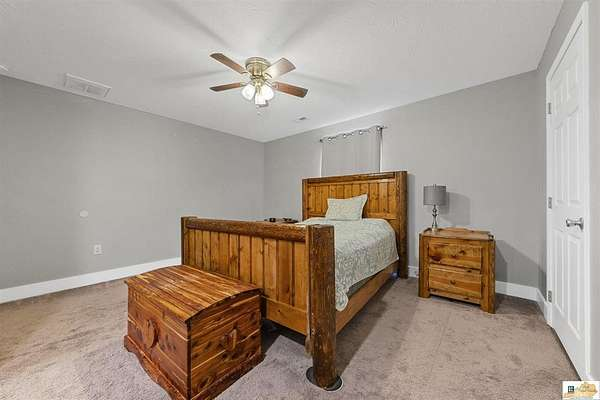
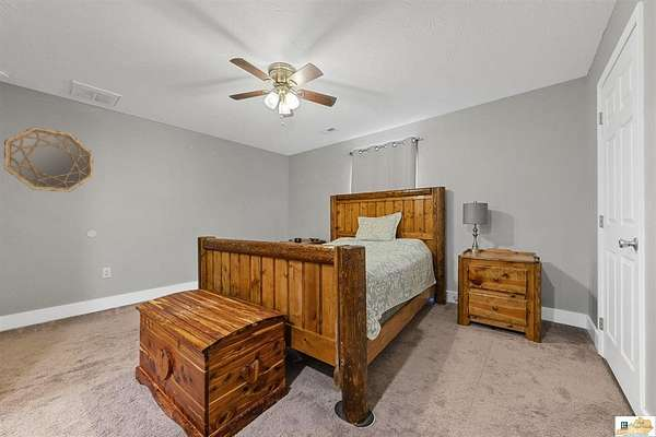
+ home mirror [3,126,94,193]
